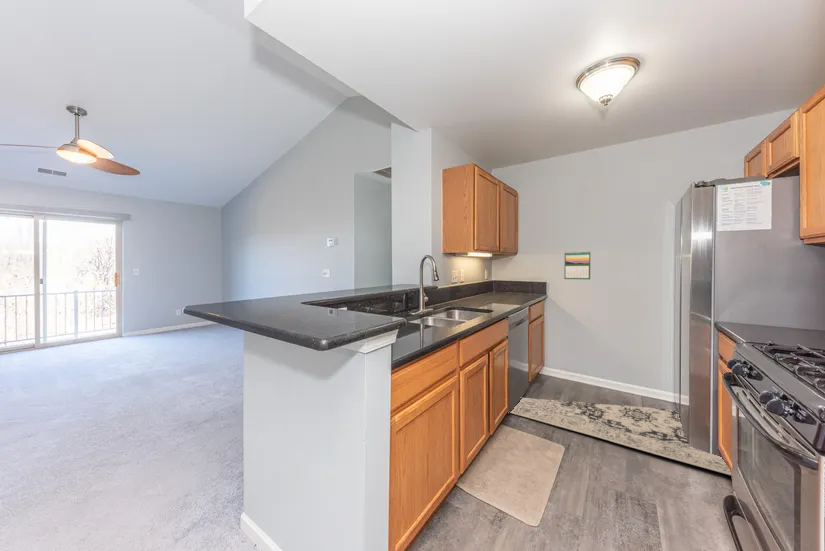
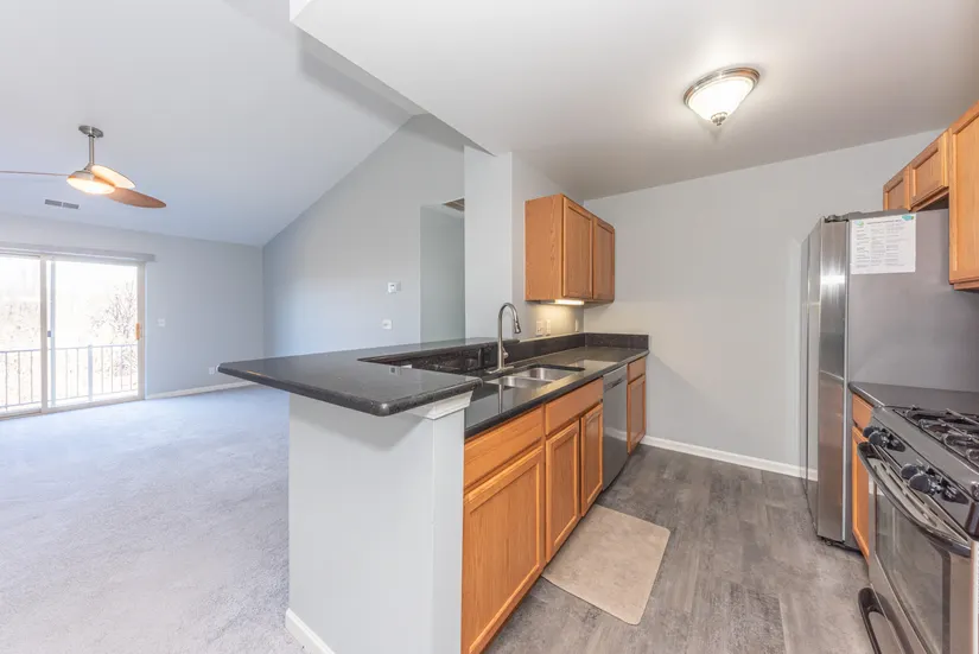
- calendar [563,250,591,280]
- rug [509,397,731,476]
